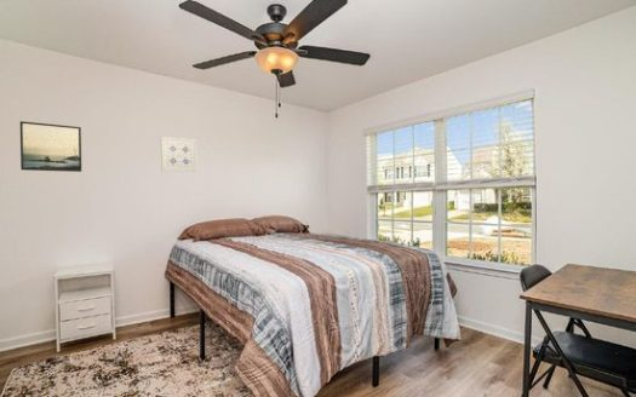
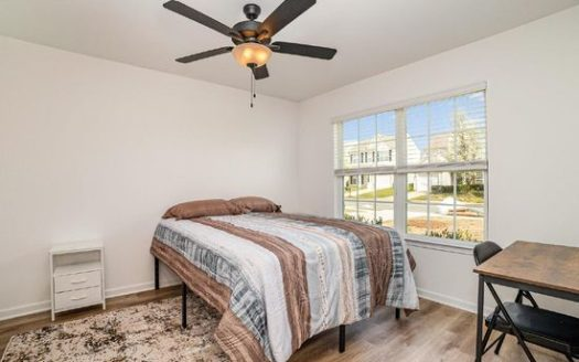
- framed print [19,120,82,173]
- wall art [160,136,199,173]
